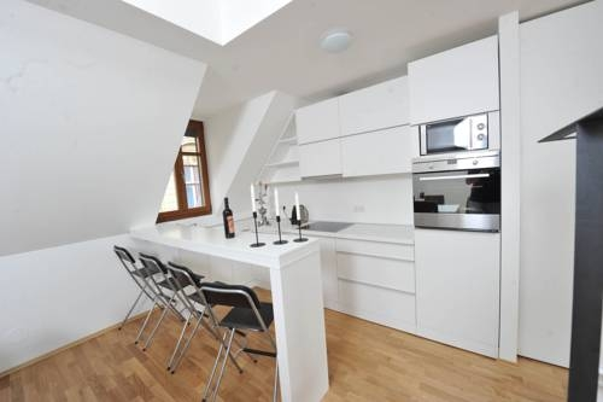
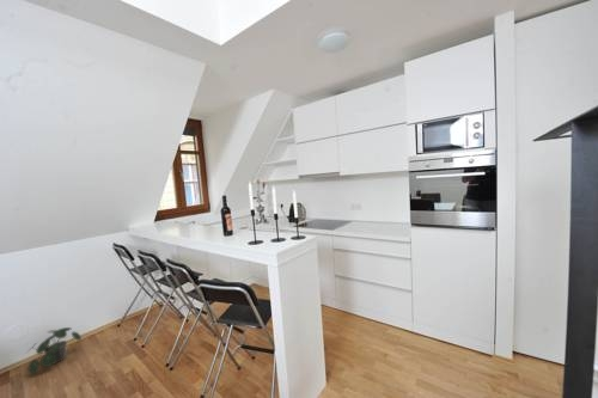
+ potted plant [23,326,83,375]
